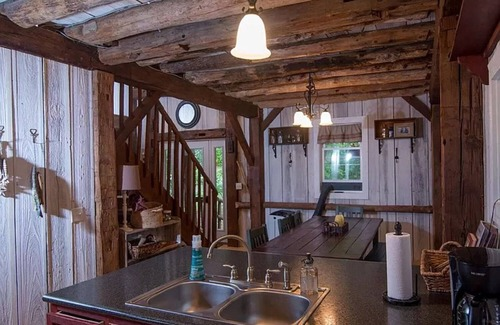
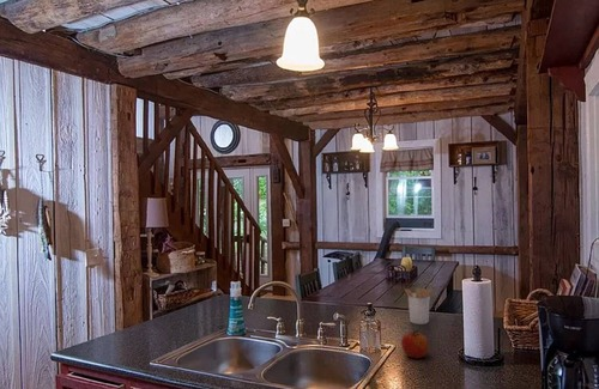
+ utensil holder [404,281,434,326]
+ fruit [400,327,430,359]
